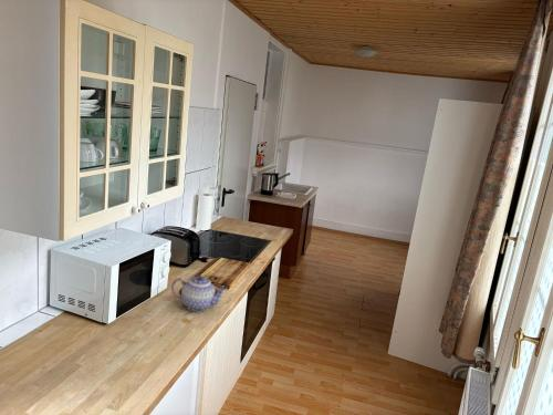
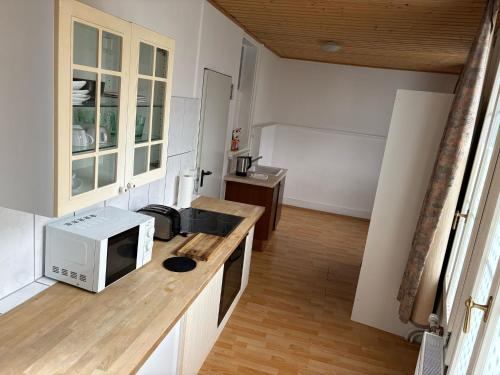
- teapot [170,274,228,312]
